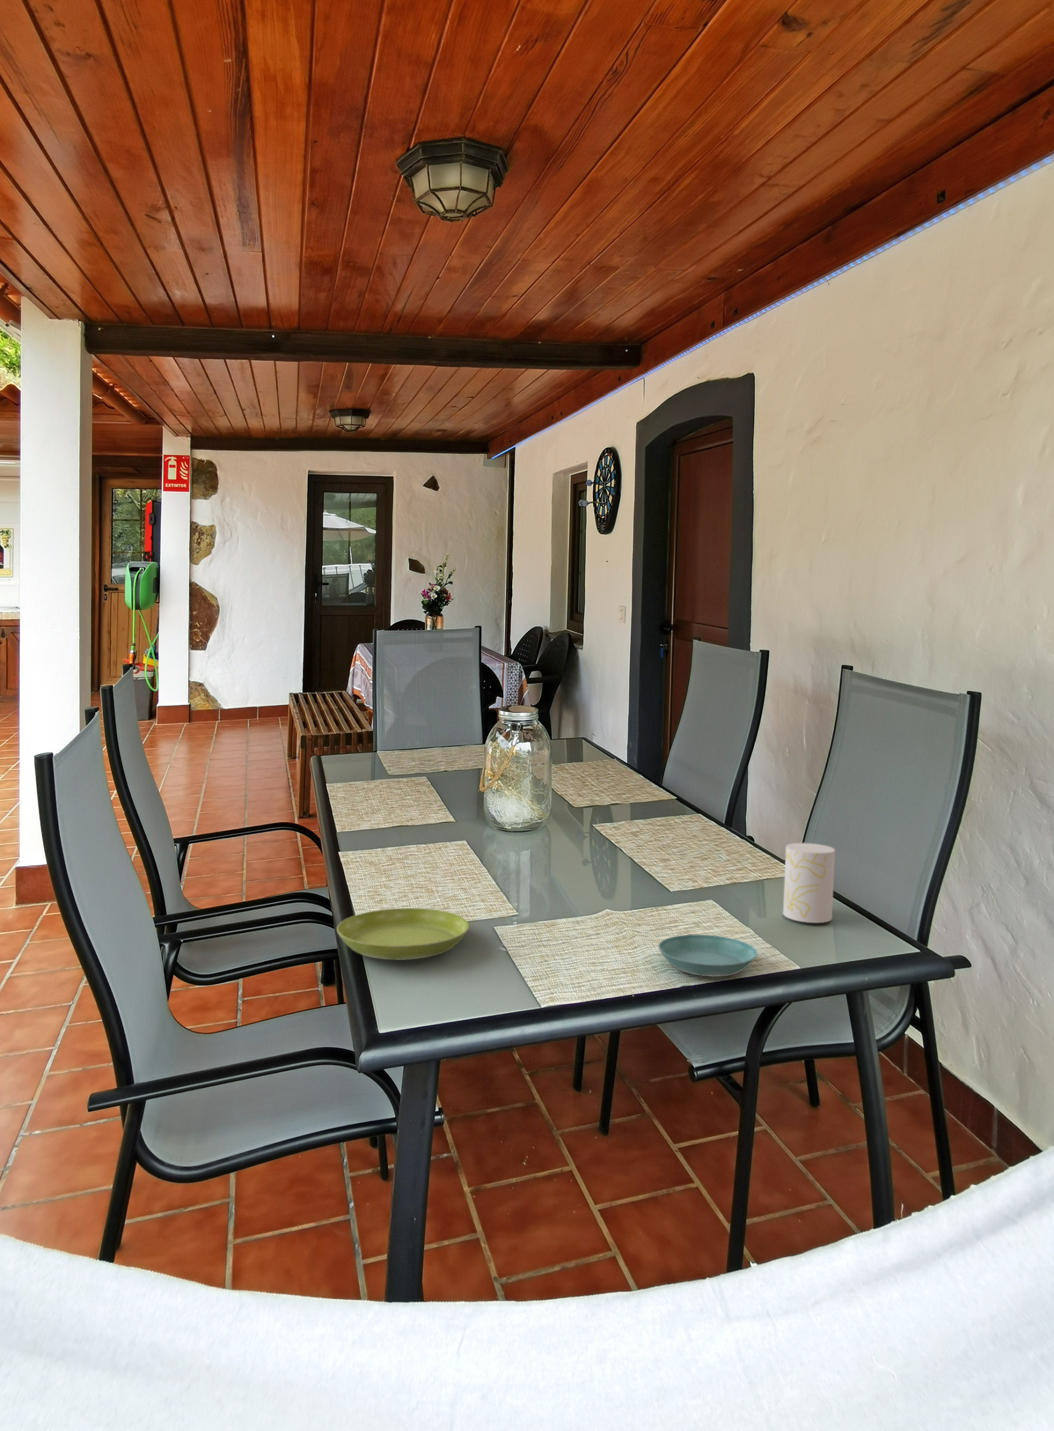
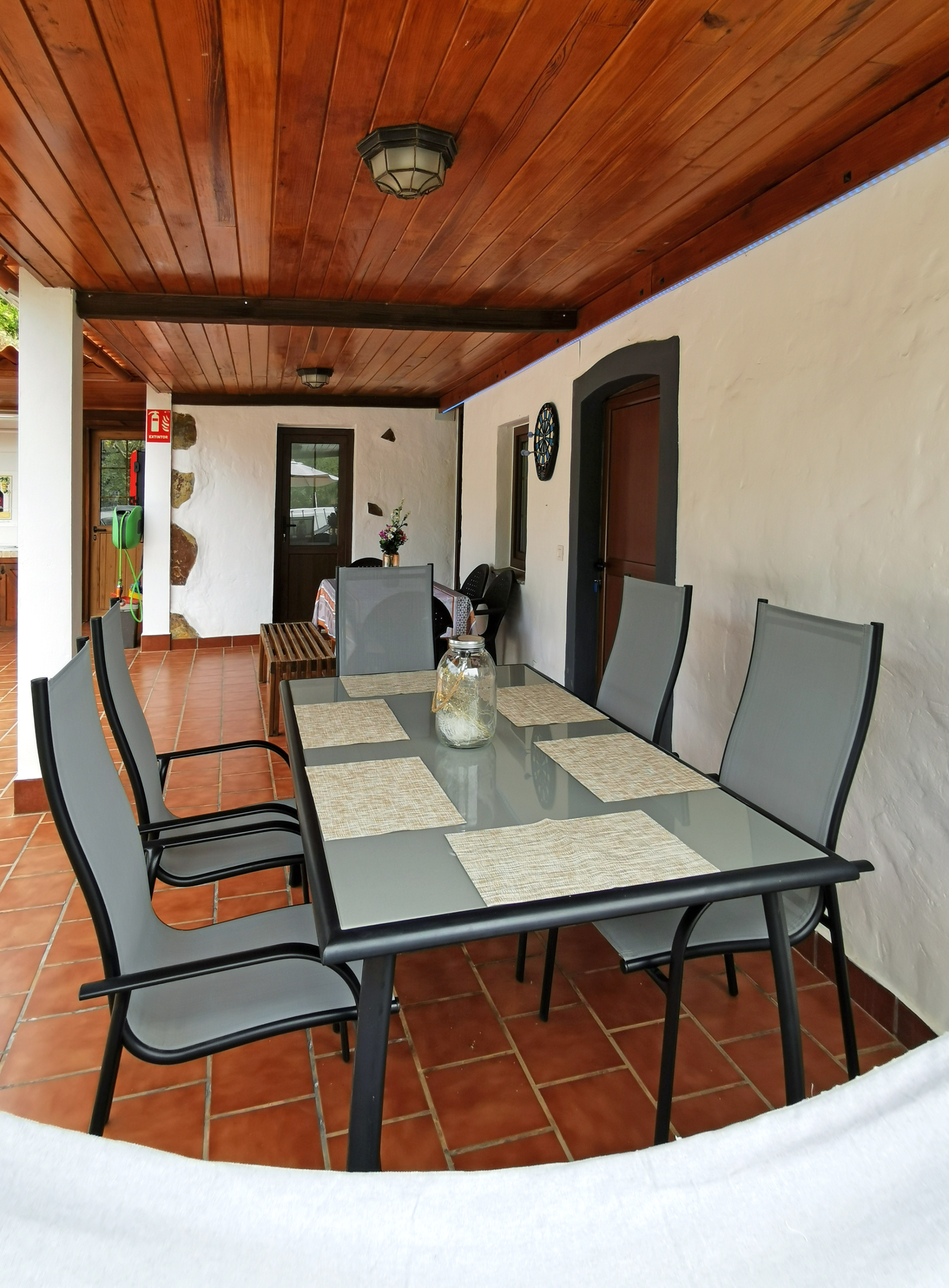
- saucer [658,934,757,978]
- saucer [335,908,470,960]
- cup [783,842,835,923]
